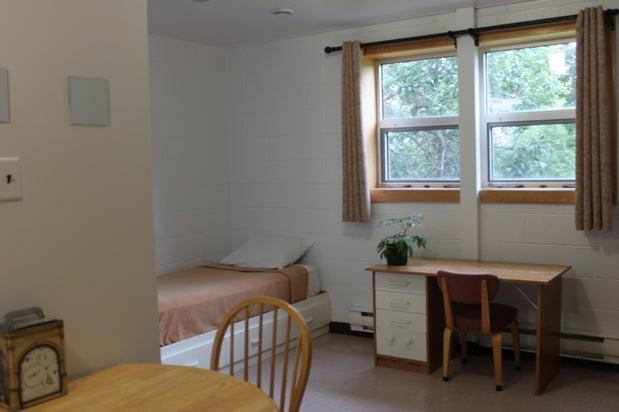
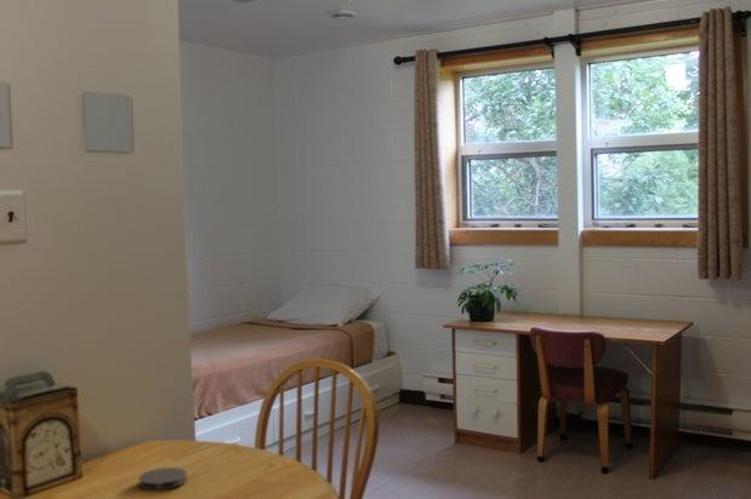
+ coaster [138,466,188,491]
